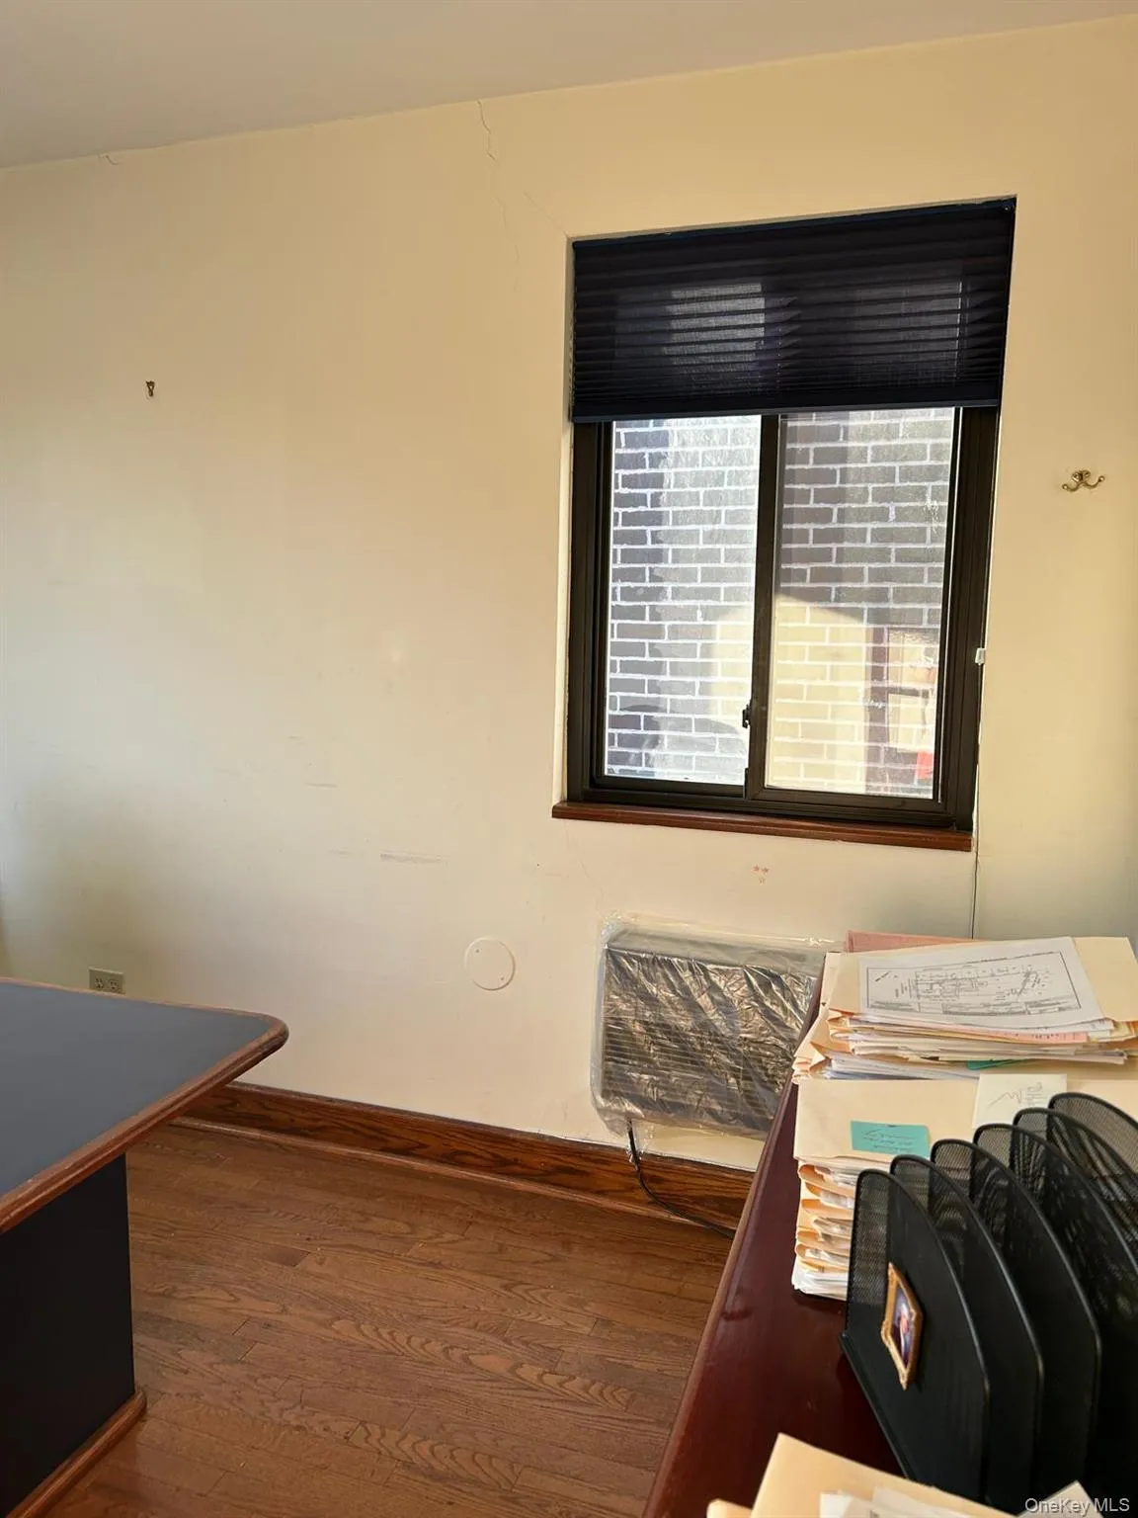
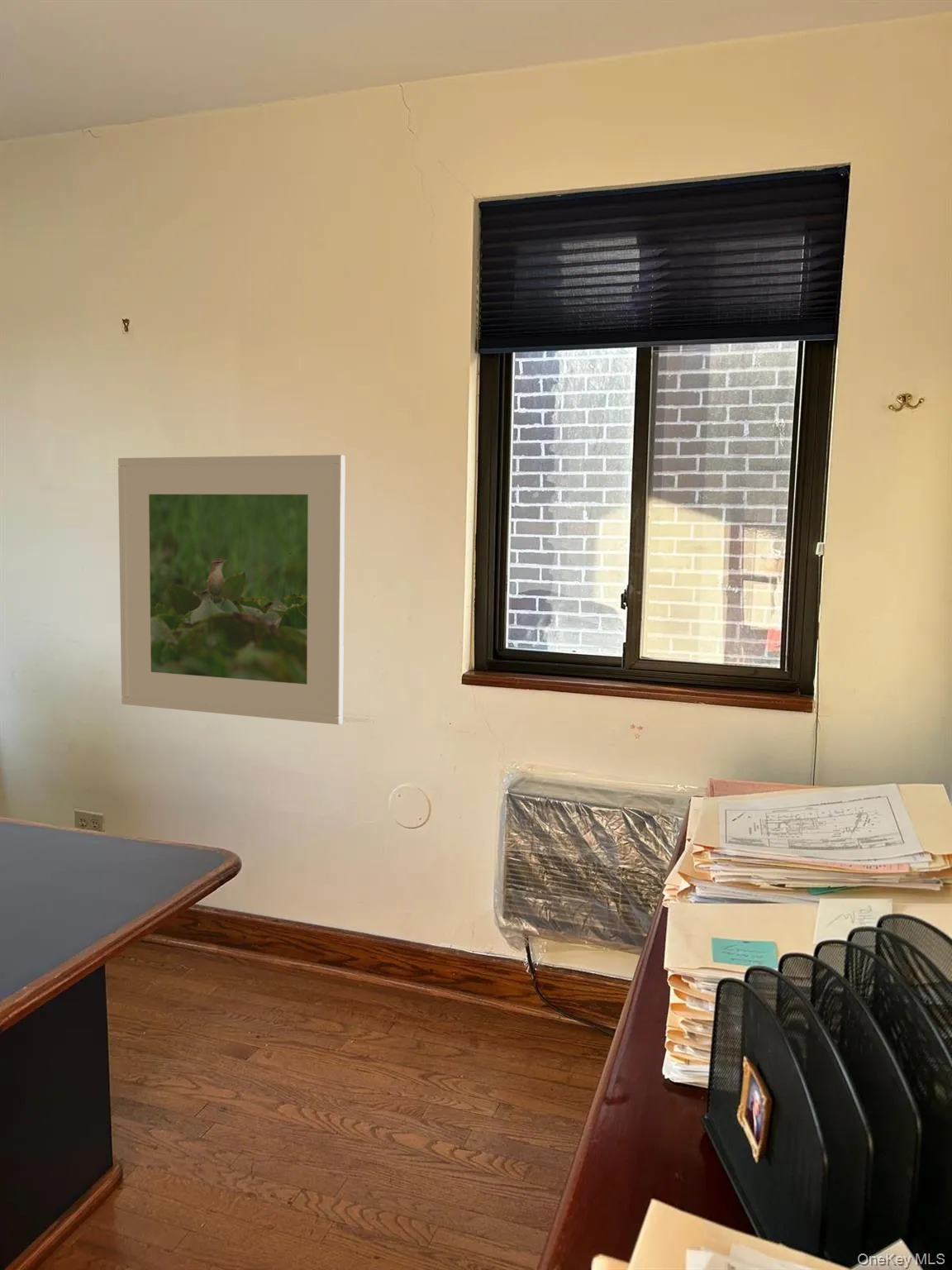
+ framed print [117,454,346,725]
